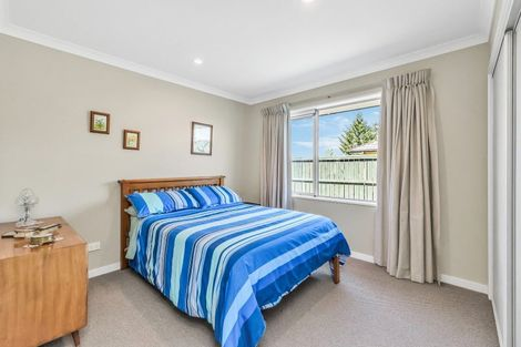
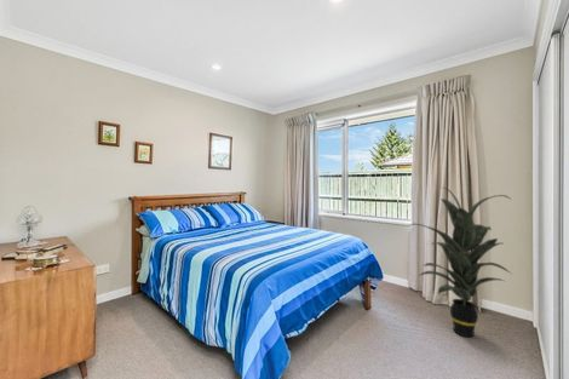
+ indoor plant [408,186,512,338]
